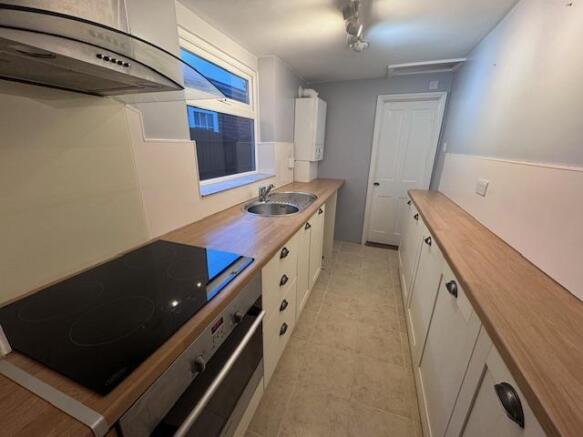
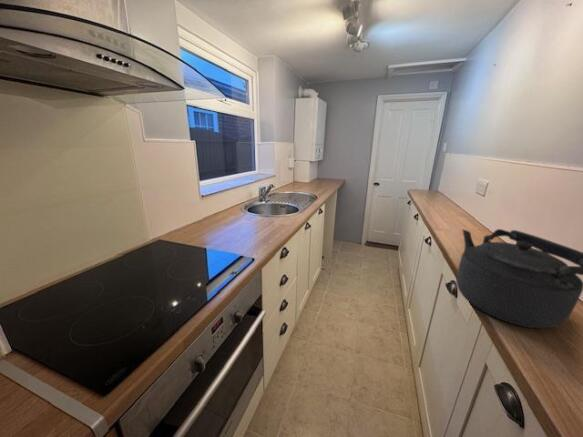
+ kettle [455,228,583,330]
